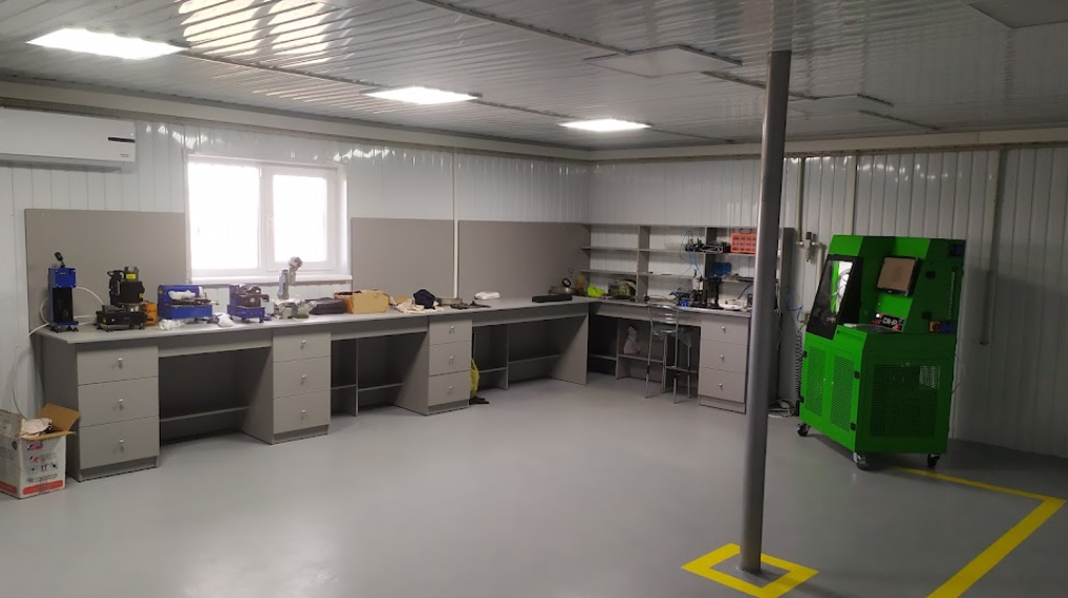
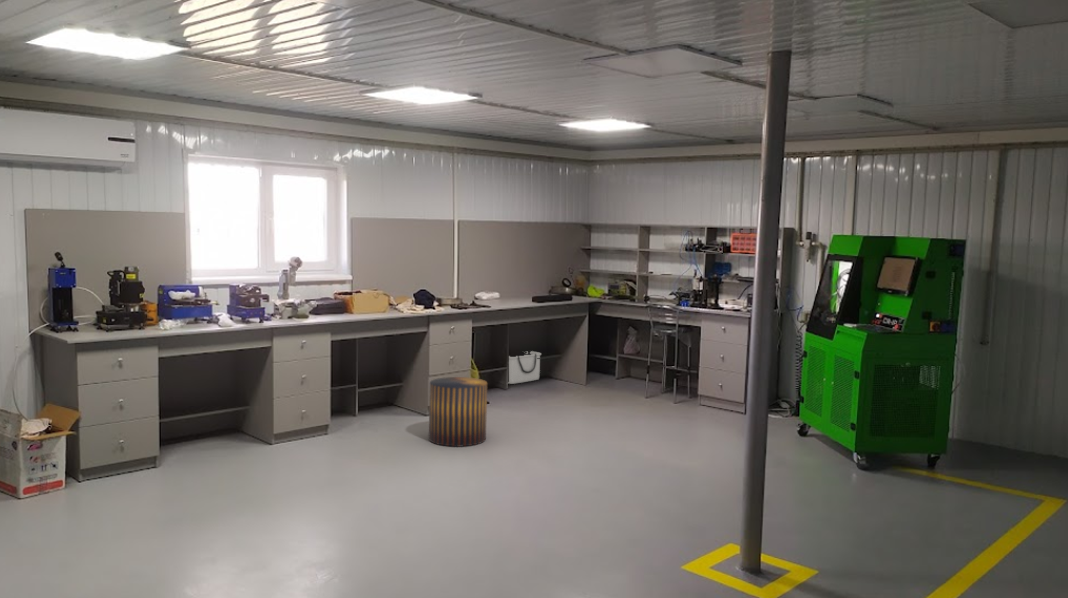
+ stool [428,376,488,448]
+ storage bin [507,350,542,385]
